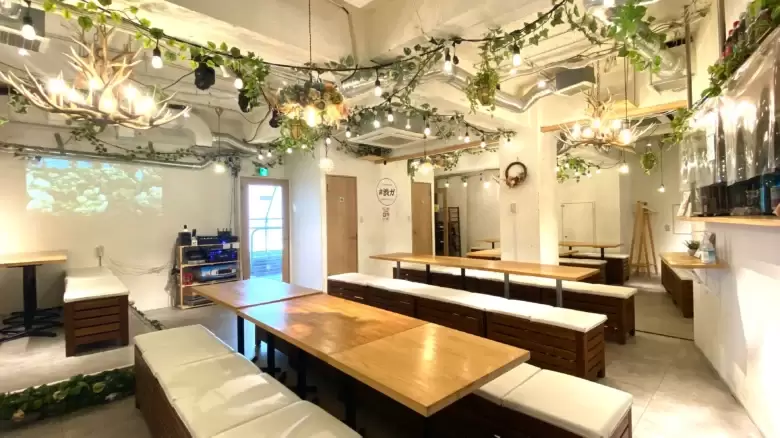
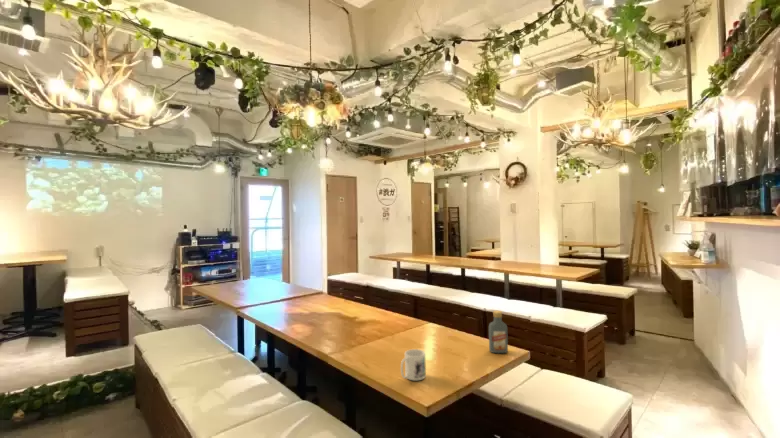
+ vodka [488,310,509,354]
+ mug [400,348,427,381]
